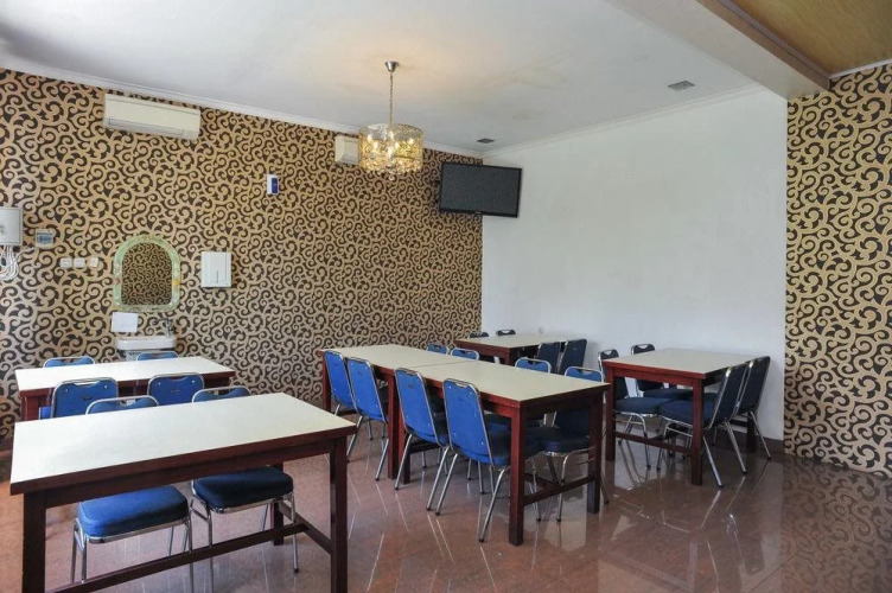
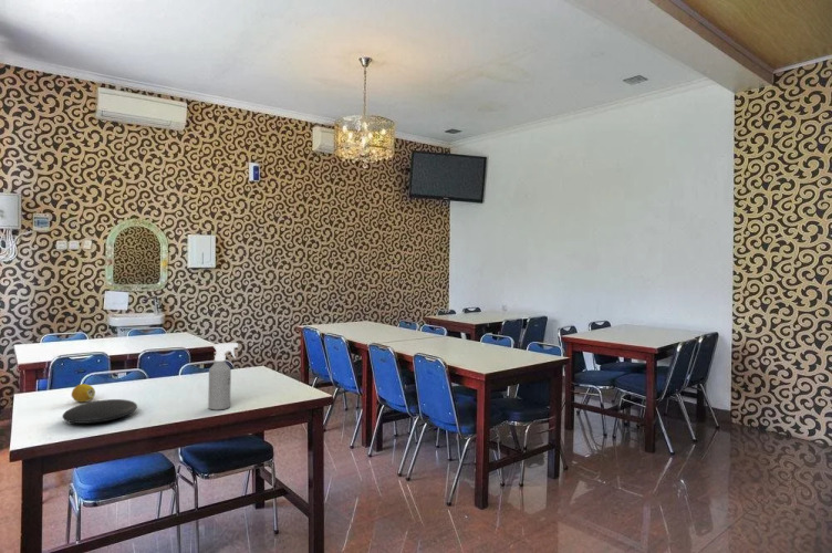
+ plate [61,398,138,425]
+ spray bottle [207,342,239,411]
+ fruit [71,383,96,403]
